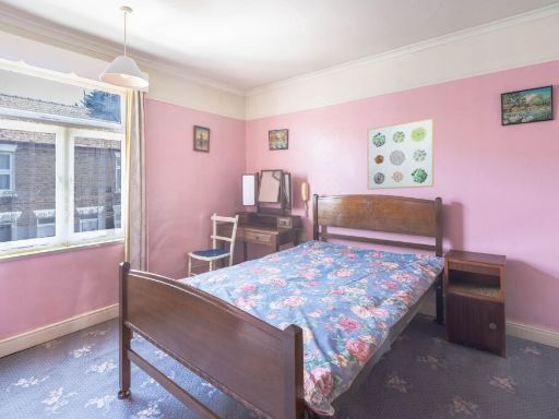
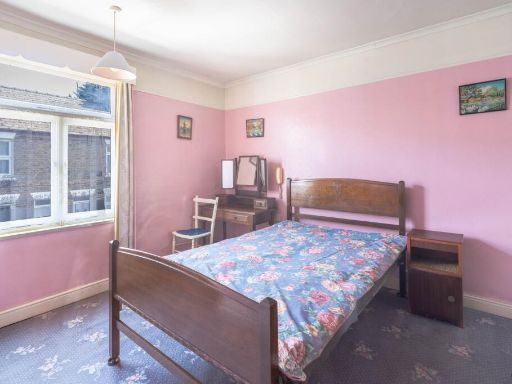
- wall art [367,117,435,191]
